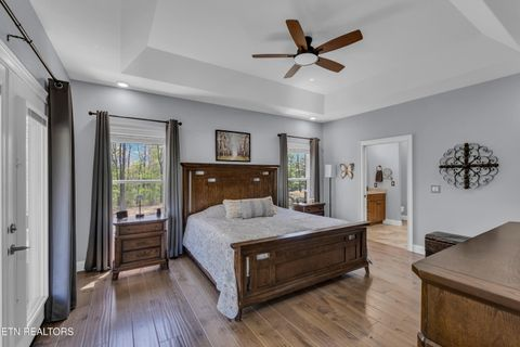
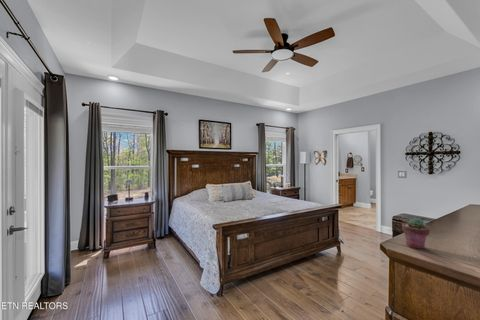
+ potted succulent [401,217,431,250]
